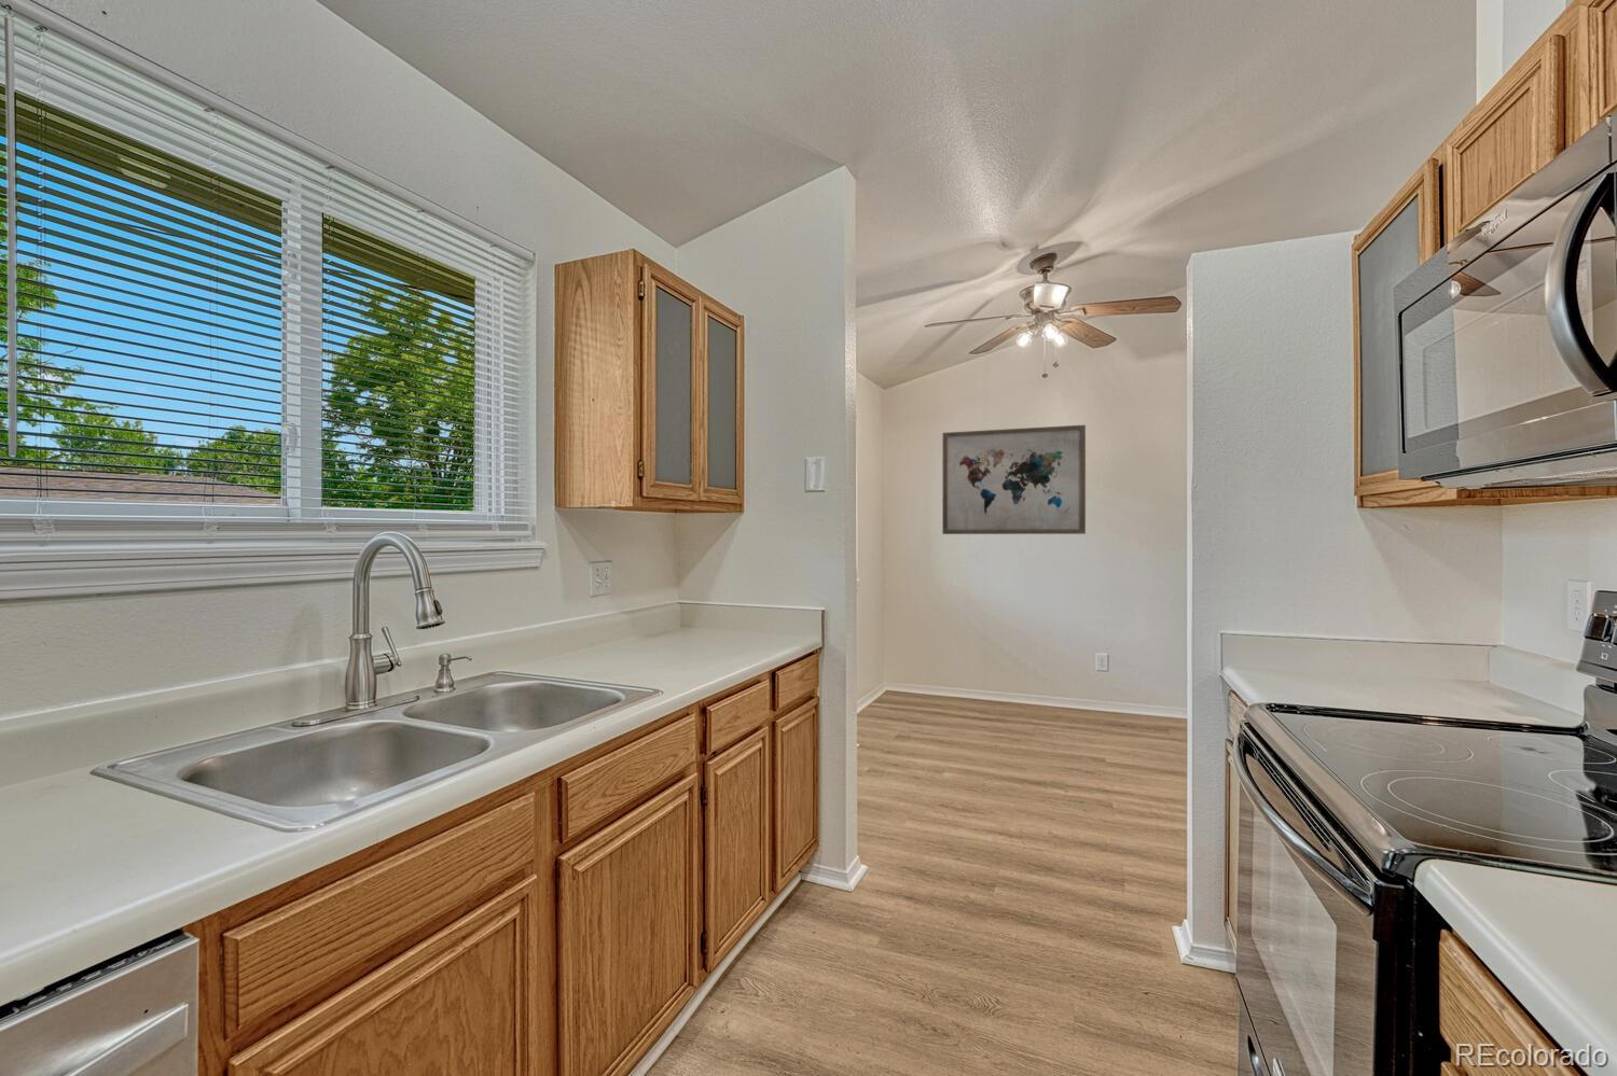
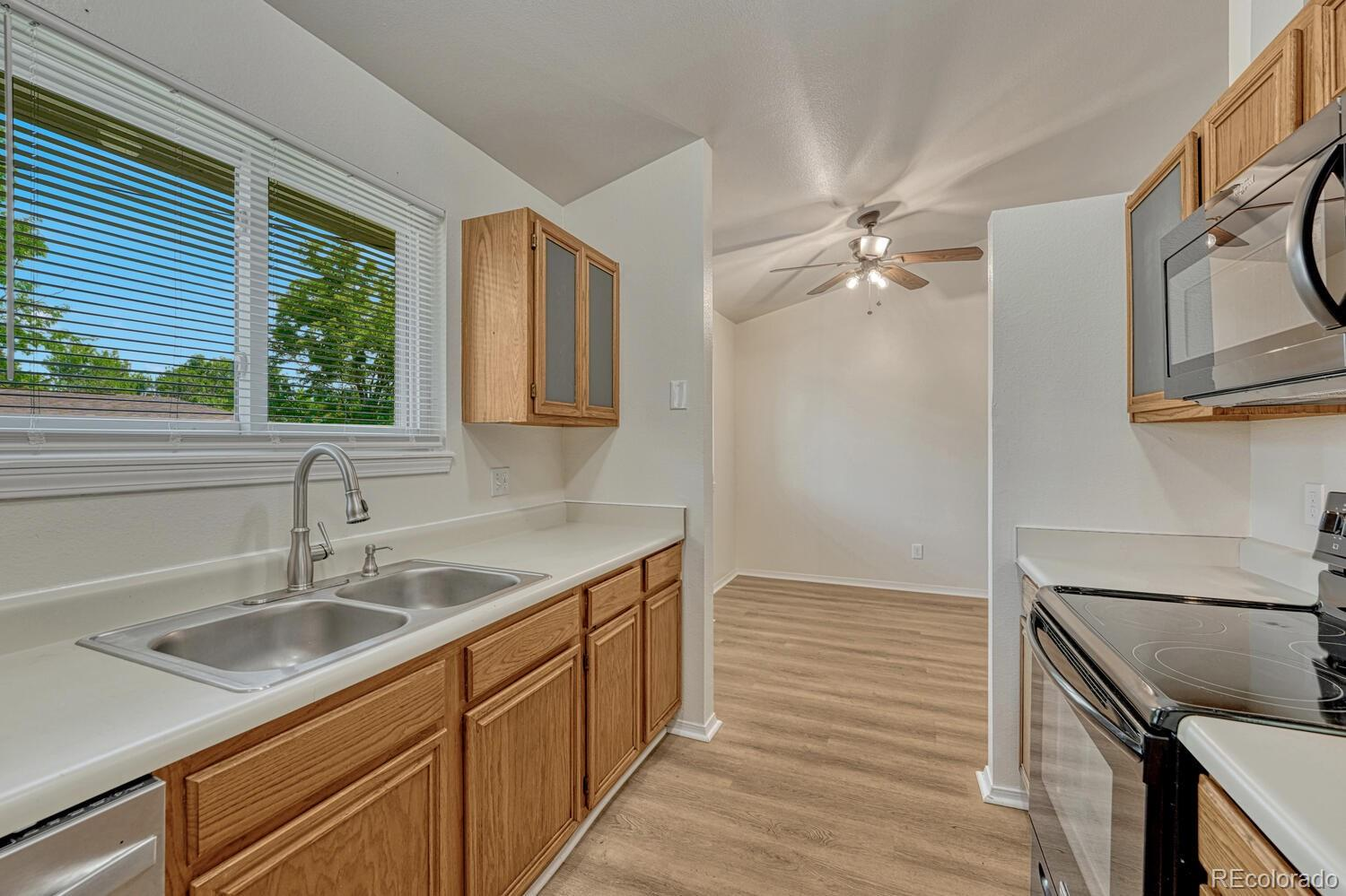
- wall art [941,424,1087,536]
